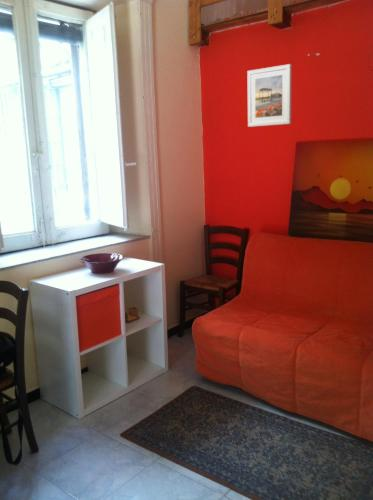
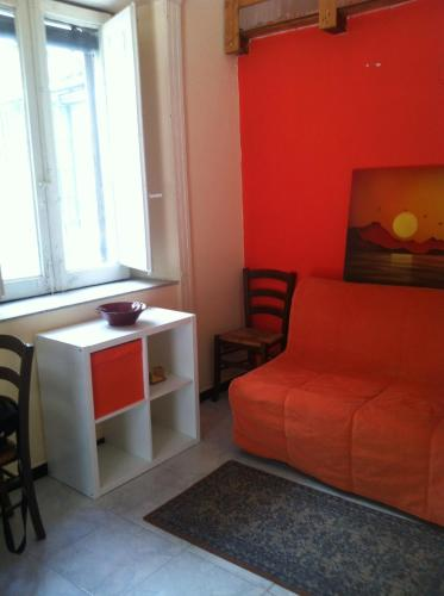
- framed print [246,63,293,128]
